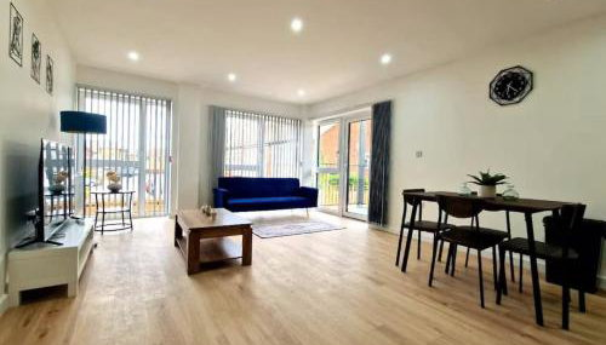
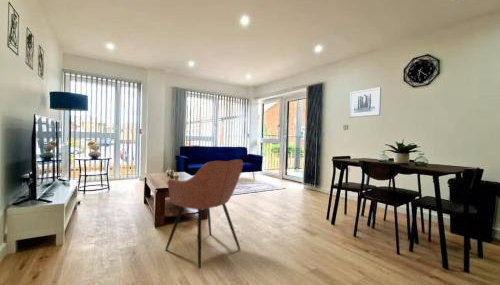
+ wall art [348,86,382,119]
+ armchair [164,158,244,270]
